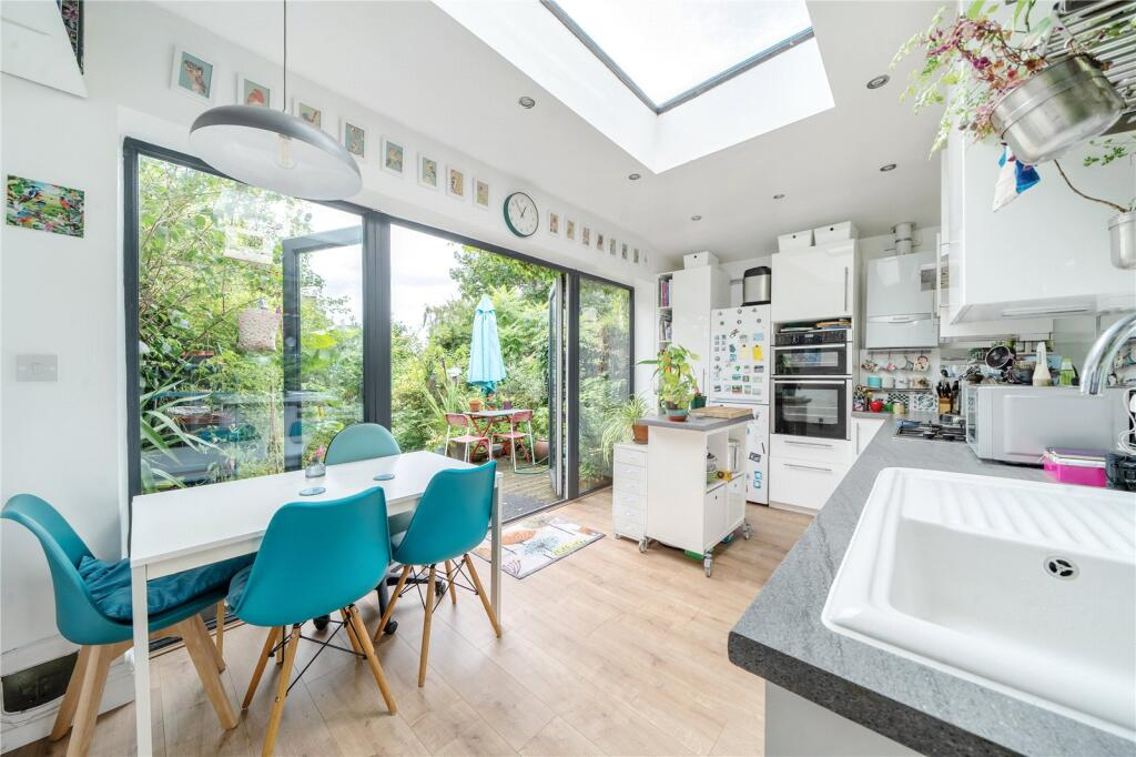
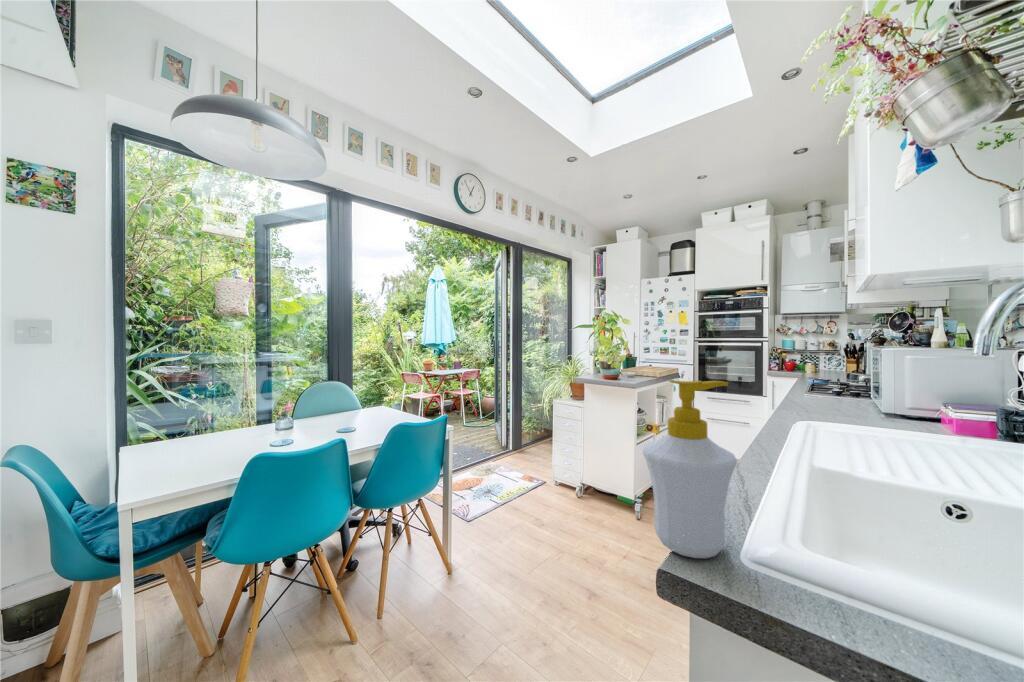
+ soap bottle [642,379,738,559]
